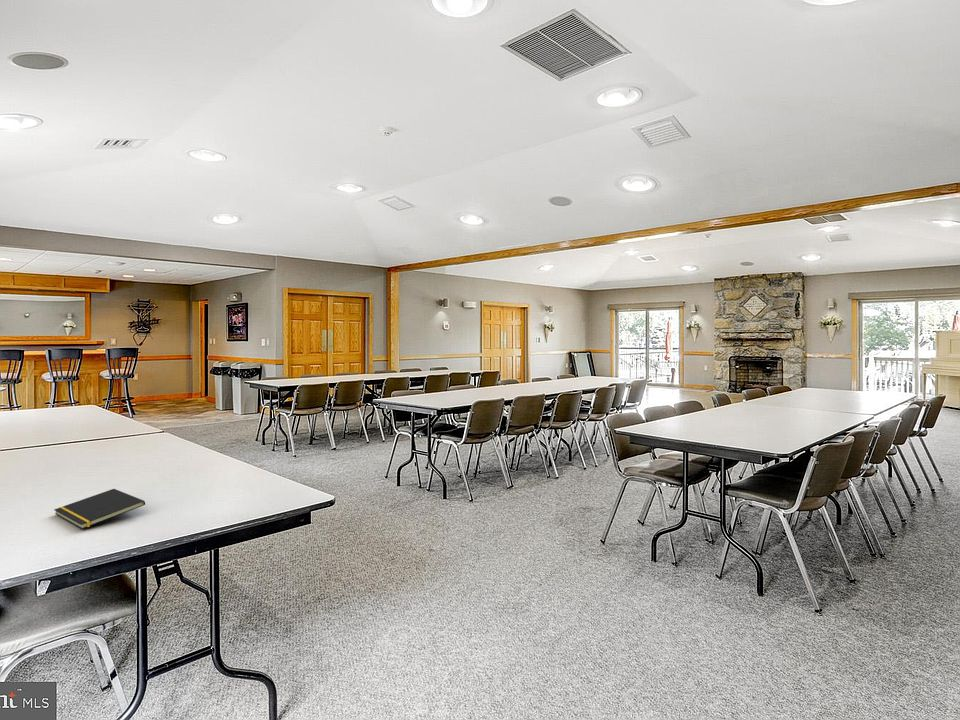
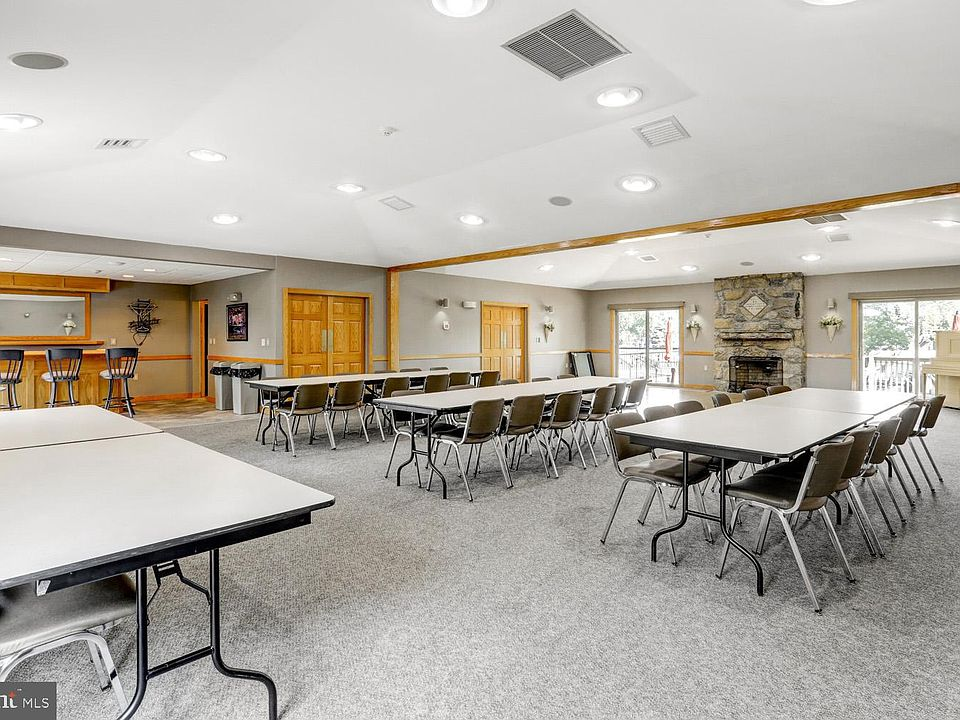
- notepad [53,488,146,530]
